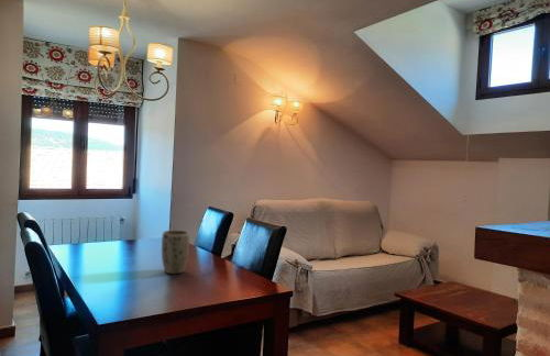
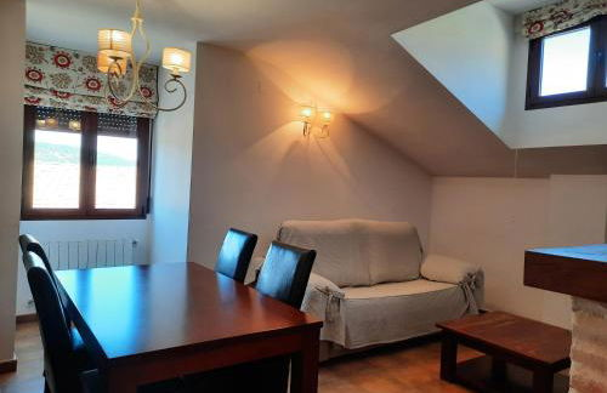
- plant pot [161,229,190,275]
